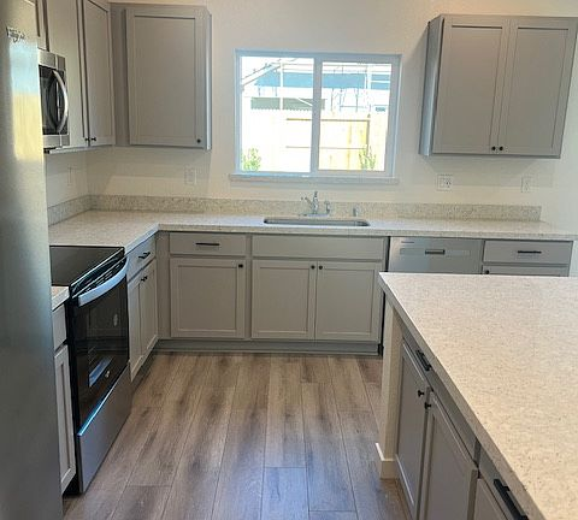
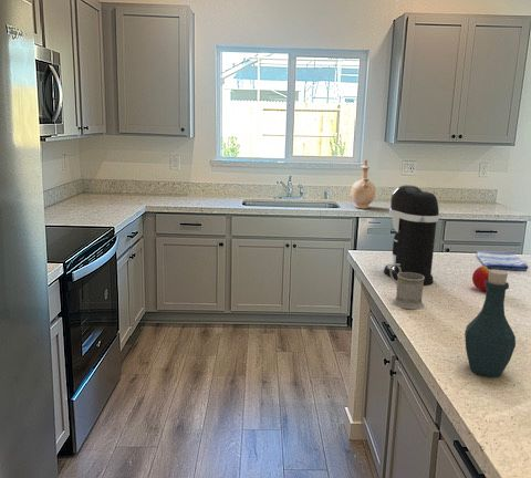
+ mug [391,263,425,311]
+ dish towel [476,250,529,272]
+ vase [350,158,377,209]
+ bottle [464,269,517,378]
+ apple [471,266,501,291]
+ coffee maker [383,184,440,287]
